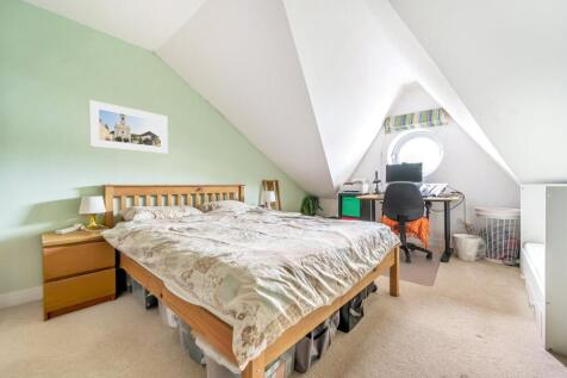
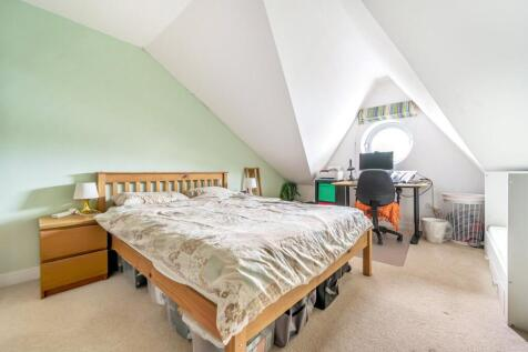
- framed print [88,99,169,155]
